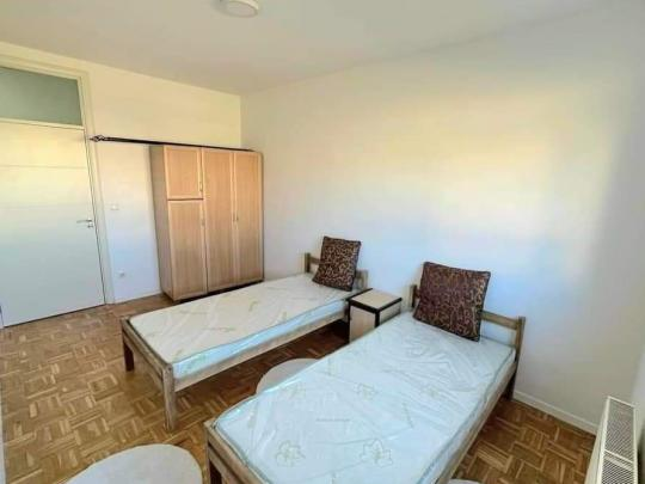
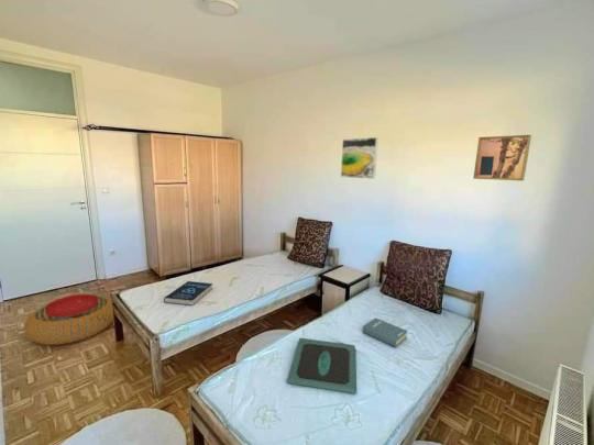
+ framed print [340,136,380,180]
+ hardback book [362,316,408,348]
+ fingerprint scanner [286,337,358,394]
+ book [163,280,213,307]
+ pouf [23,293,114,346]
+ wall art [473,134,532,181]
